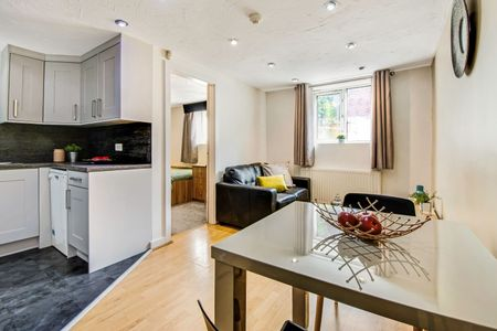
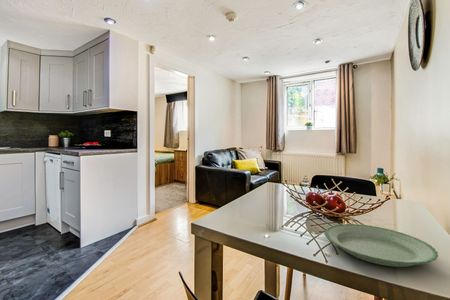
+ plate [324,223,439,268]
